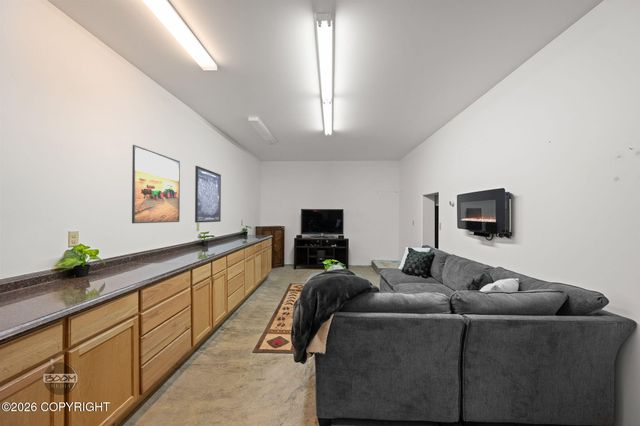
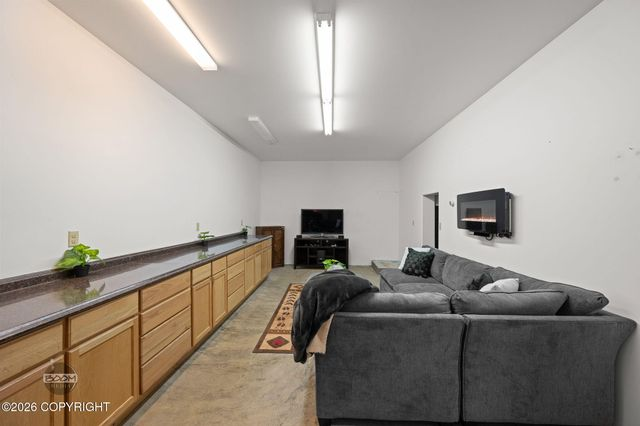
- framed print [131,144,181,224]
- wall art [194,165,222,224]
